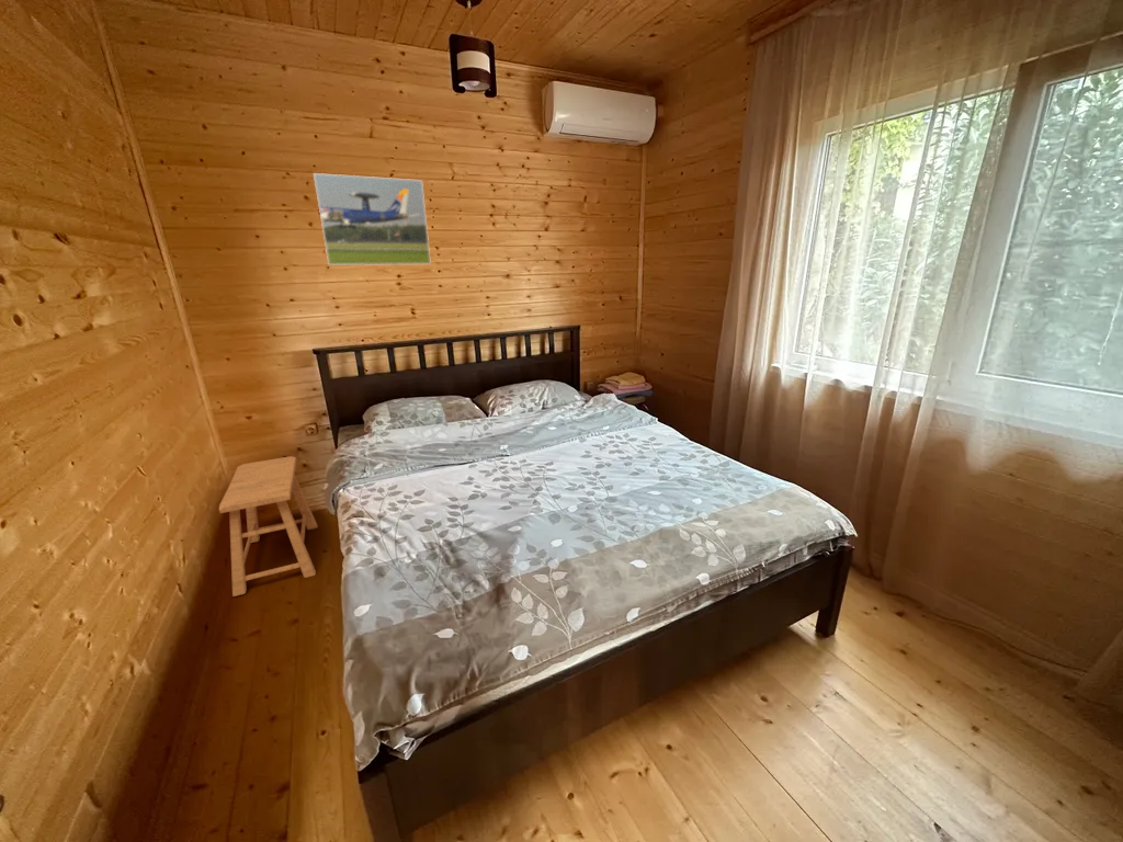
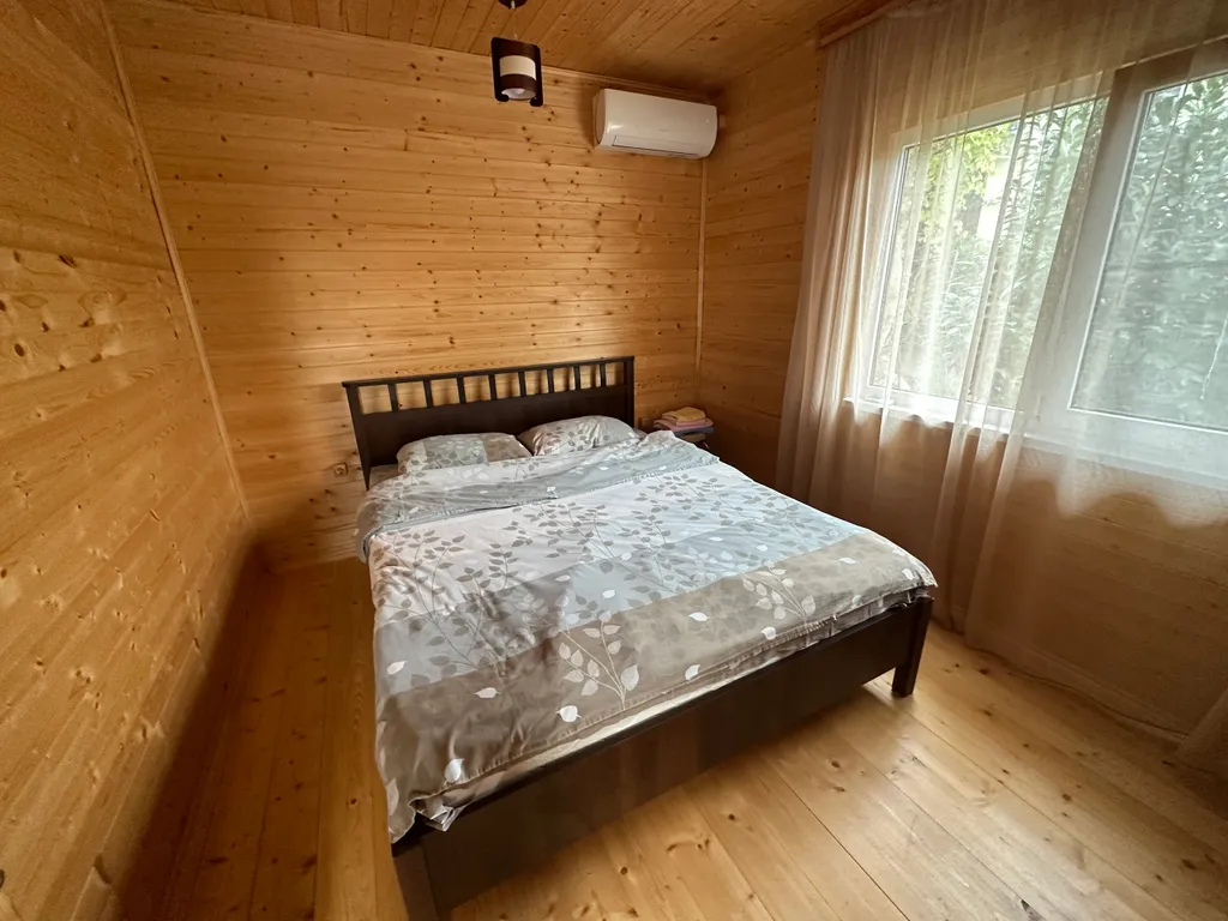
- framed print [313,172,432,266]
- stool [218,455,318,598]
